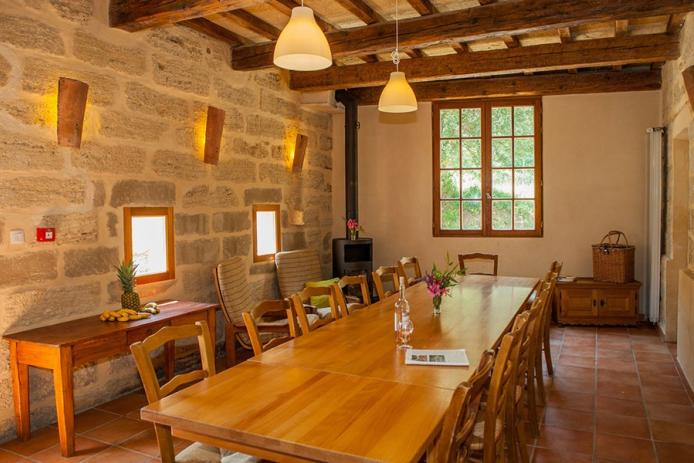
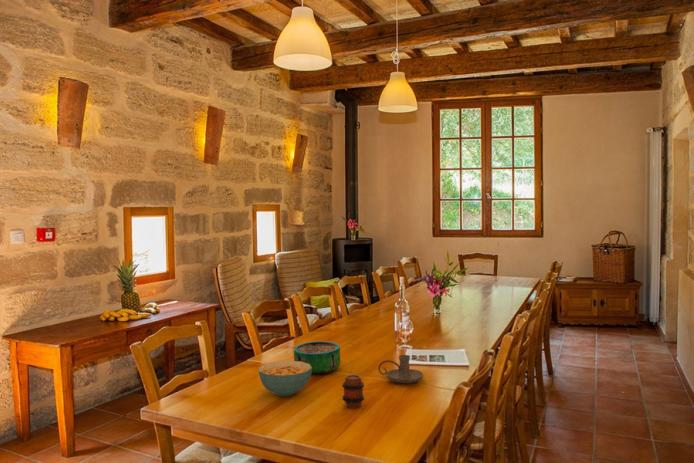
+ candle holder [377,354,424,384]
+ cereal bowl [257,360,312,397]
+ decorative bowl [293,340,342,376]
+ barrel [341,374,365,409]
